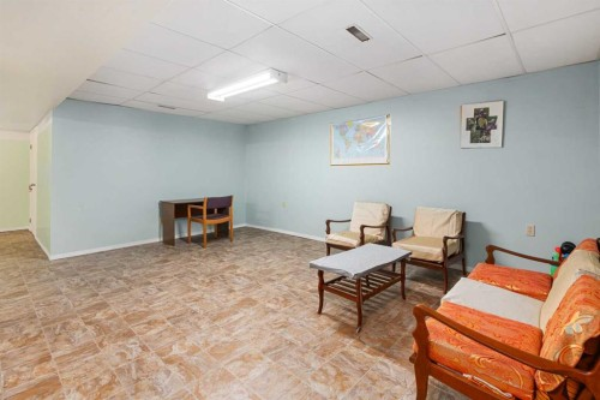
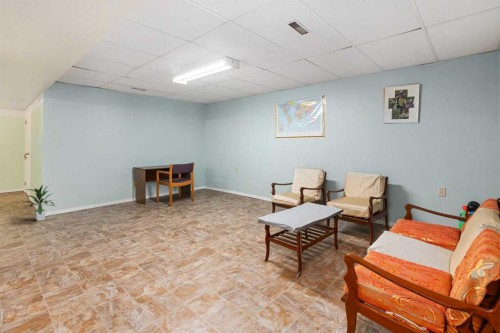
+ indoor plant [21,184,56,222]
